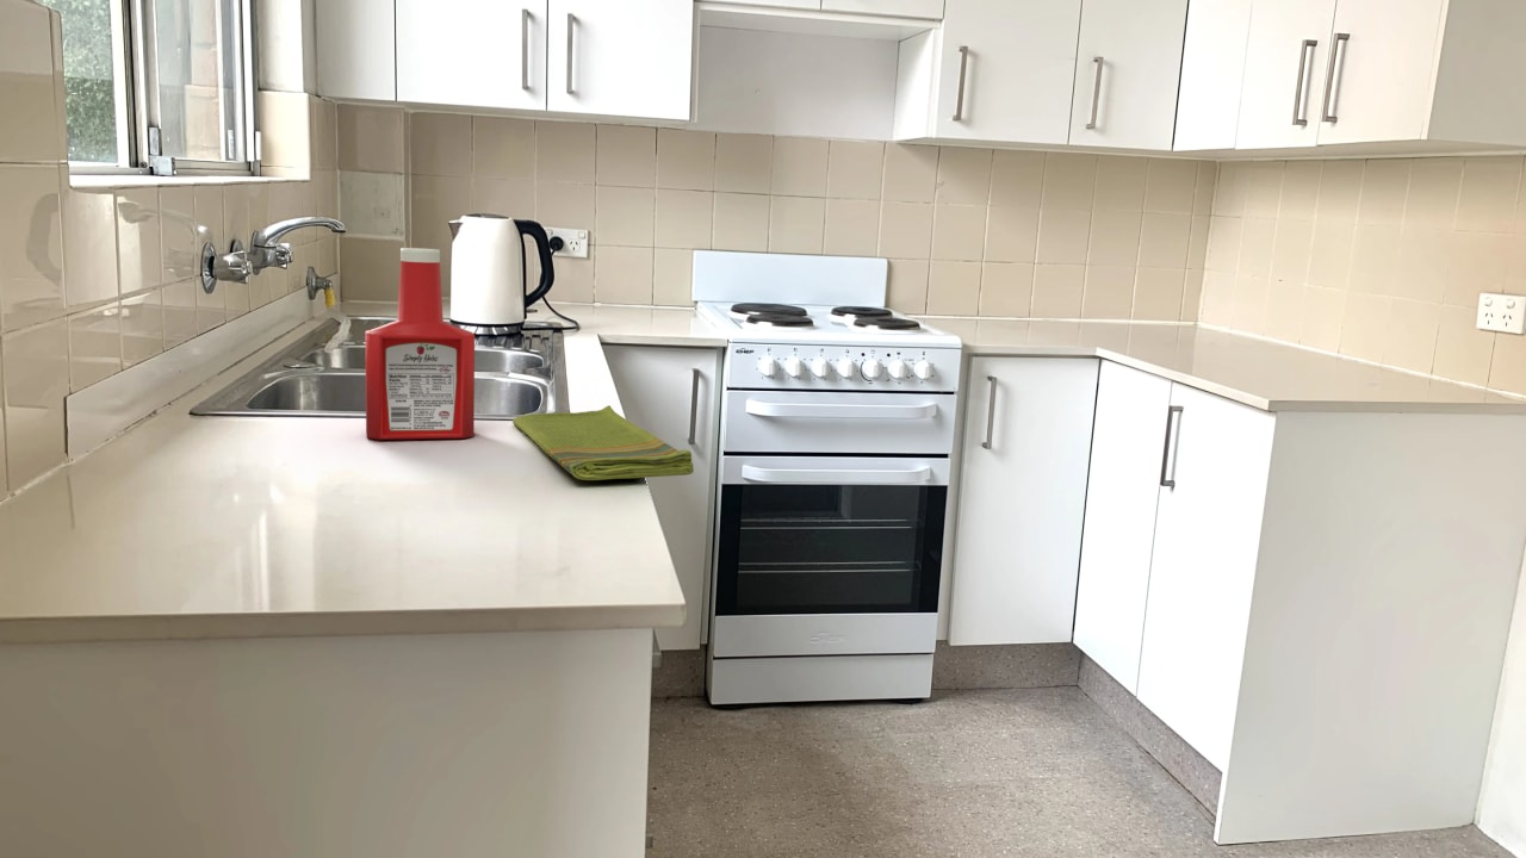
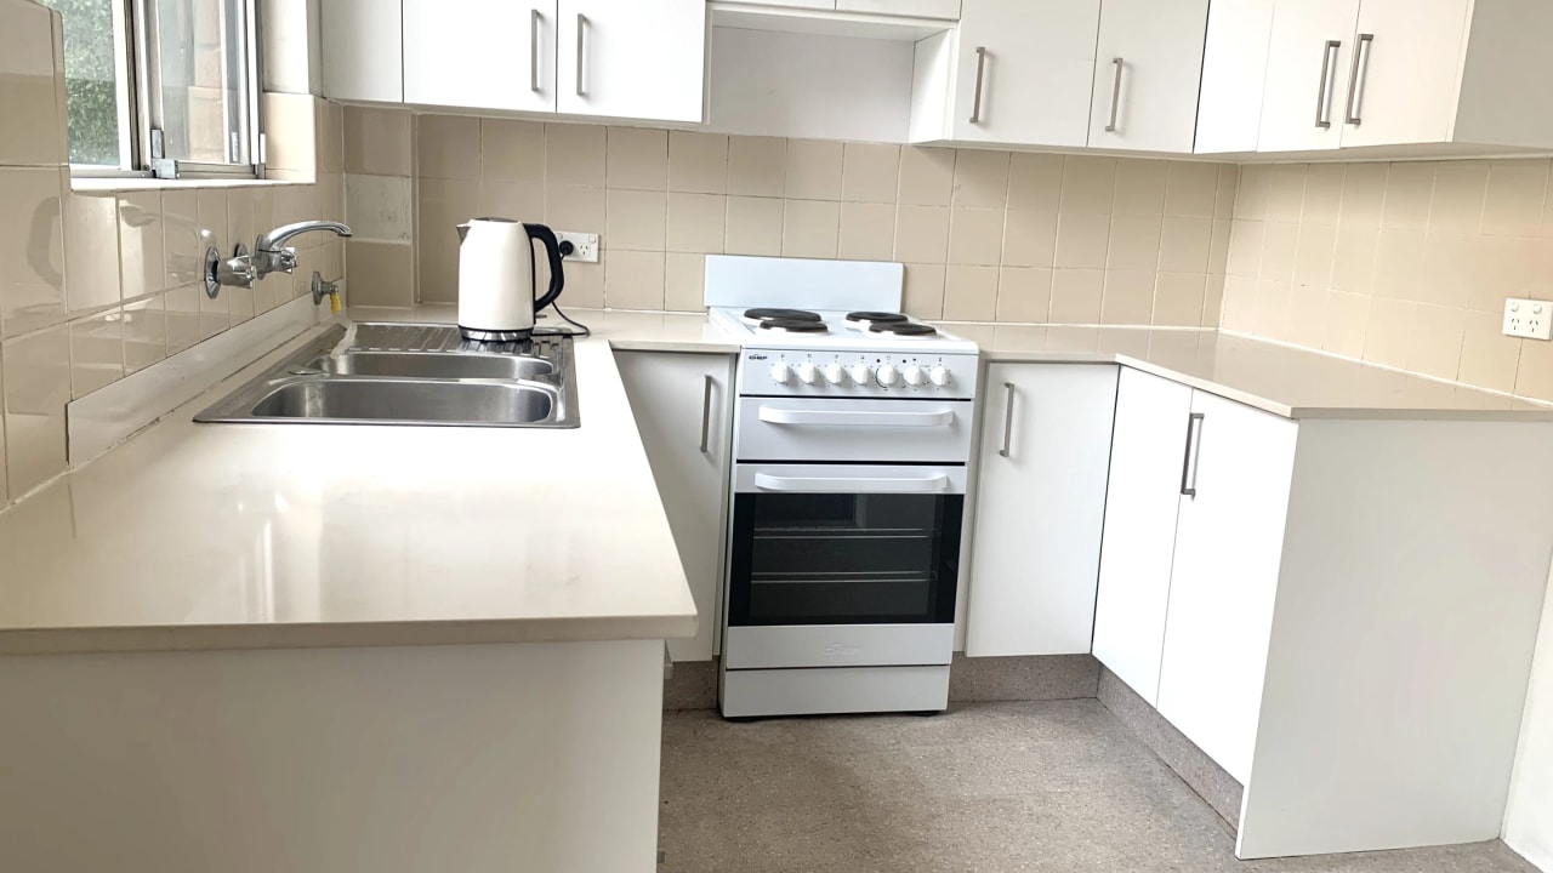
- dish towel [511,404,695,481]
- soap bottle [364,247,476,441]
